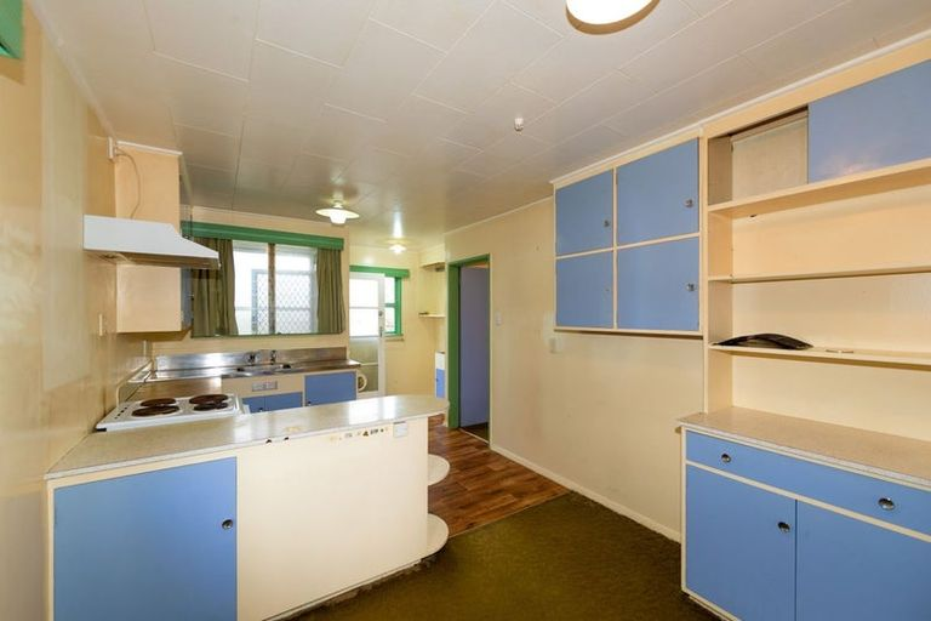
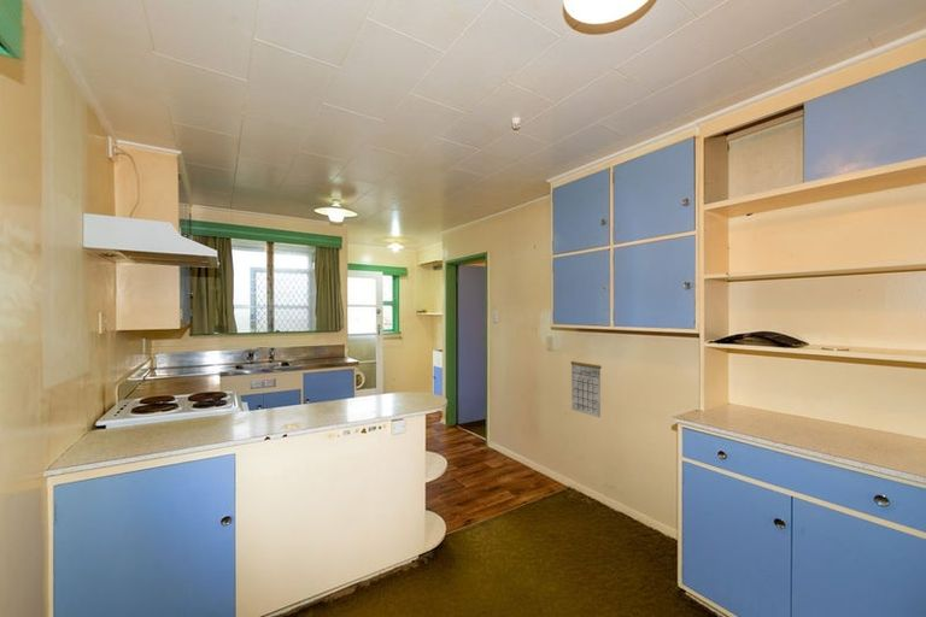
+ calendar [570,355,603,418]
